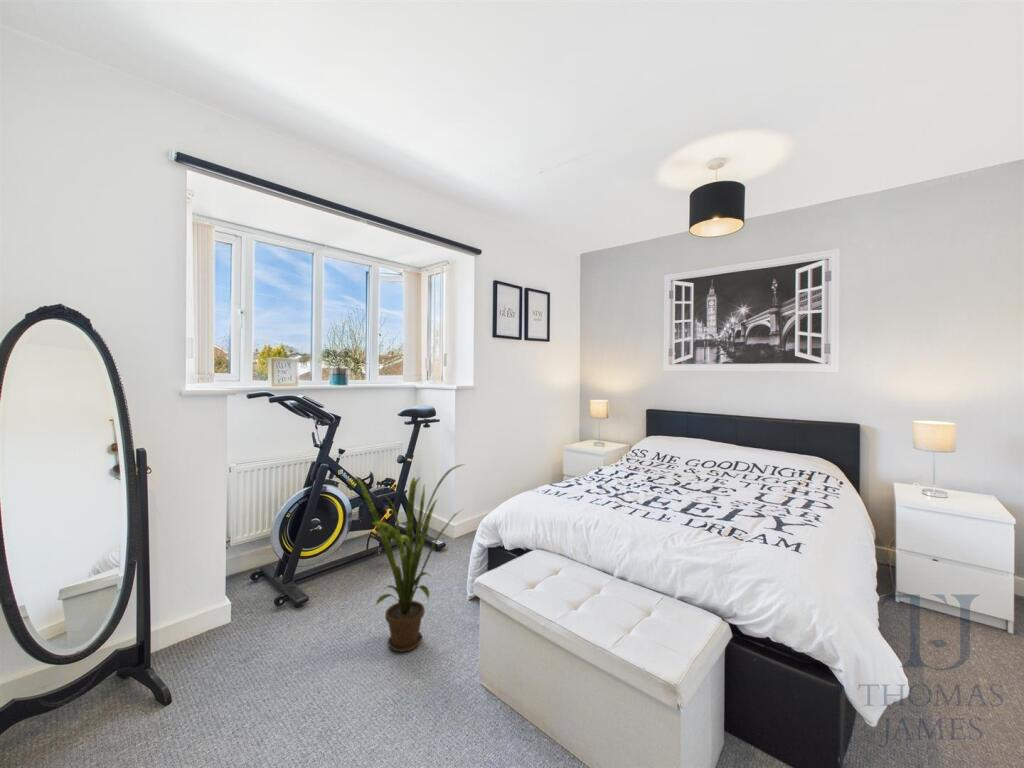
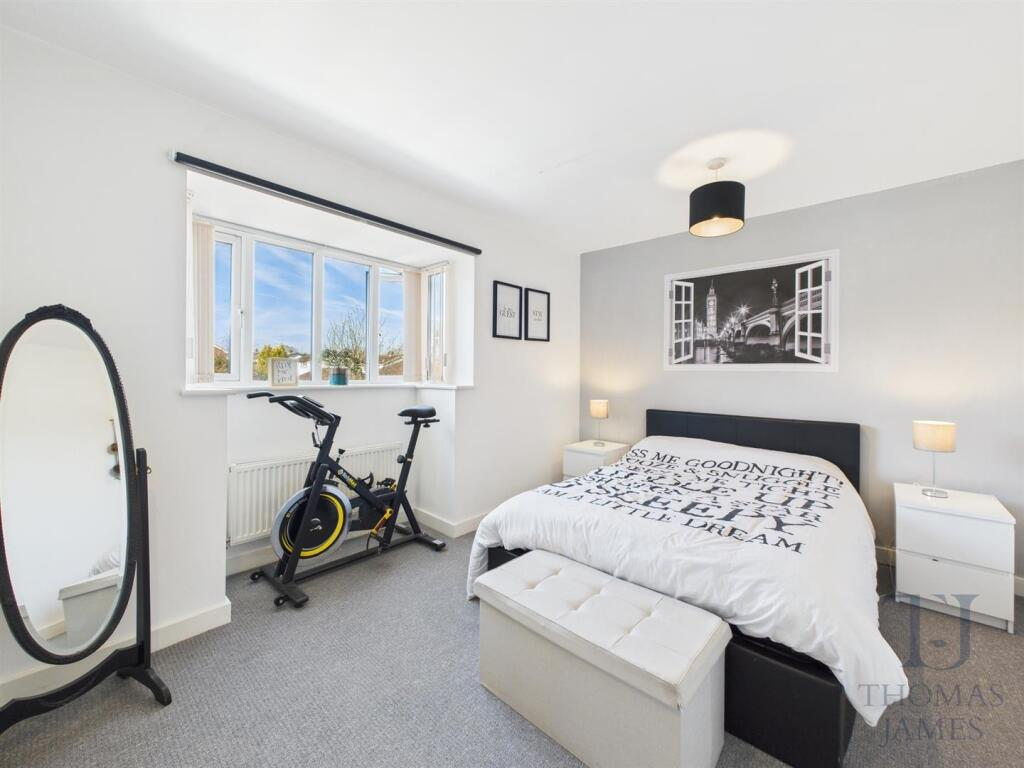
- house plant [353,463,465,653]
